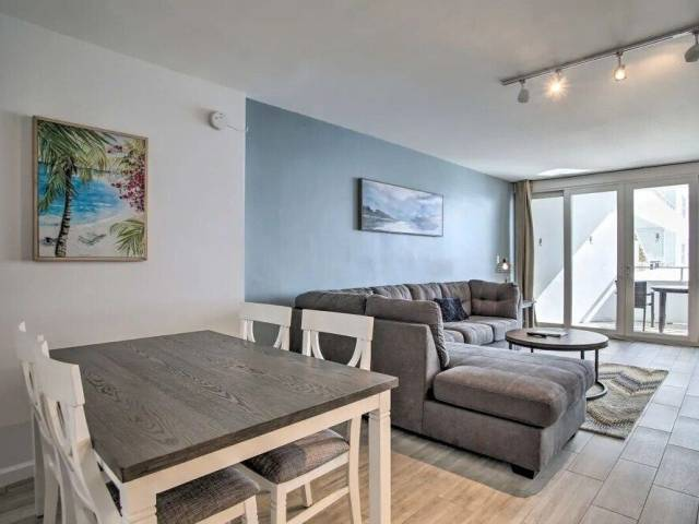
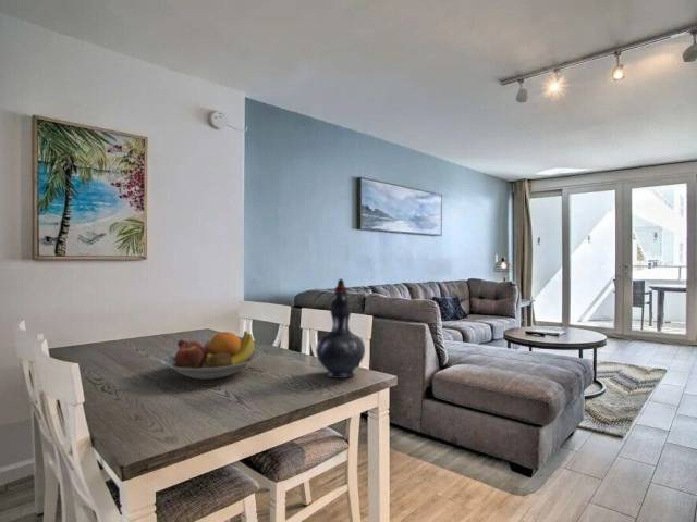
+ fruit bowl [159,330,261,381]
+ decorative vase [315,277,366,380]
